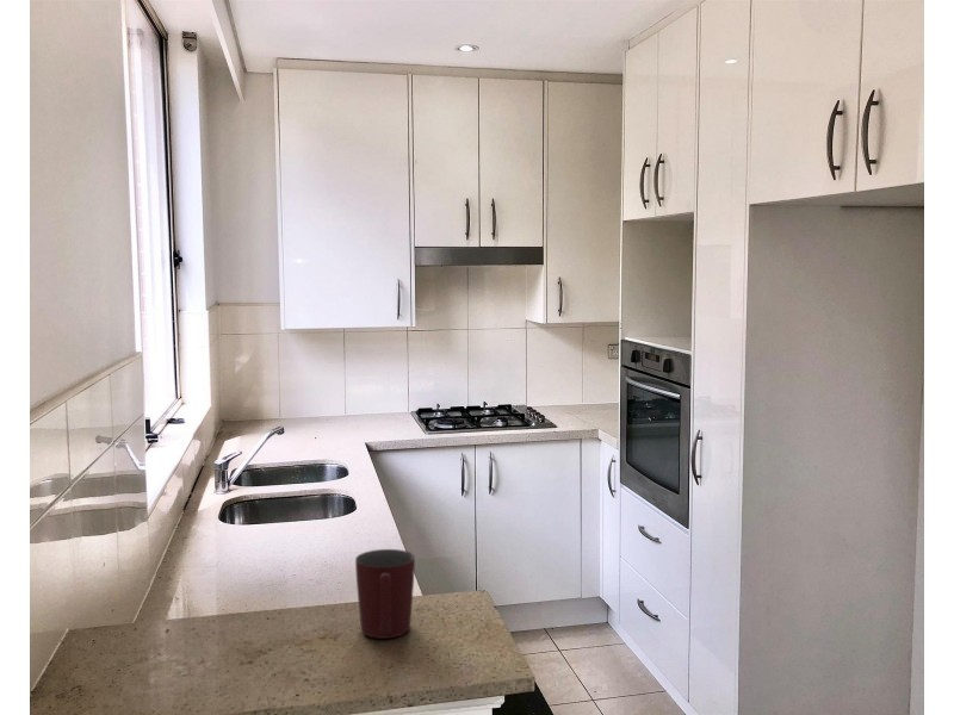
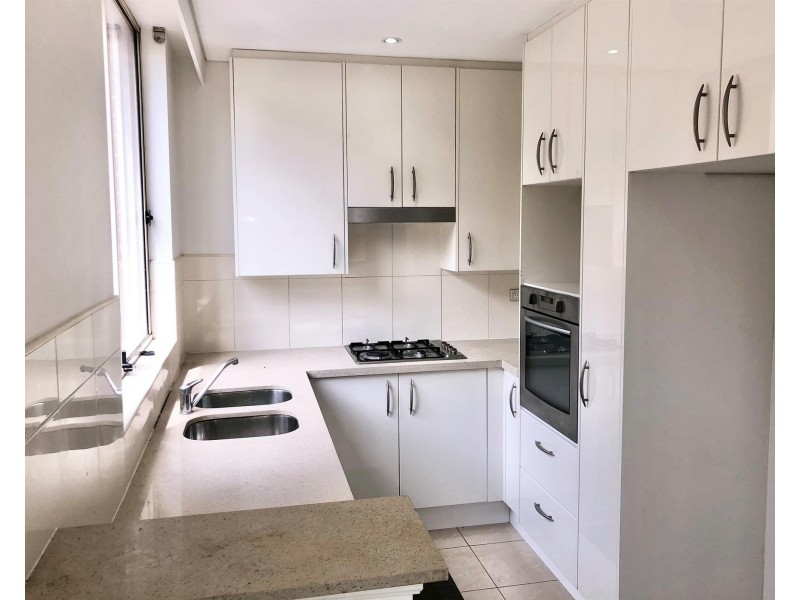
- mug [354,548,416,640]
